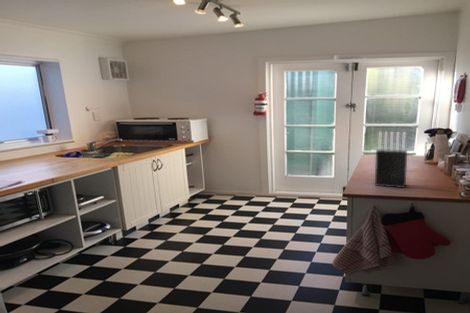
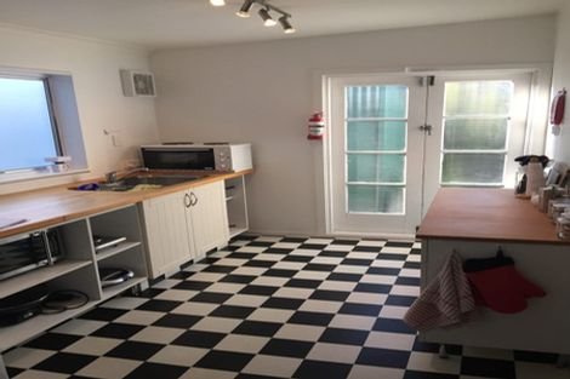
- knife block [374,131,408,189]
